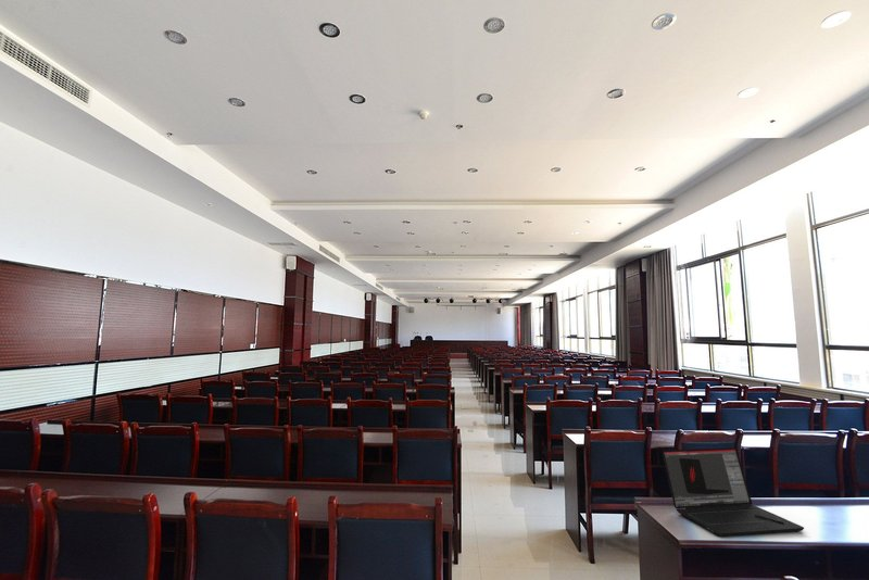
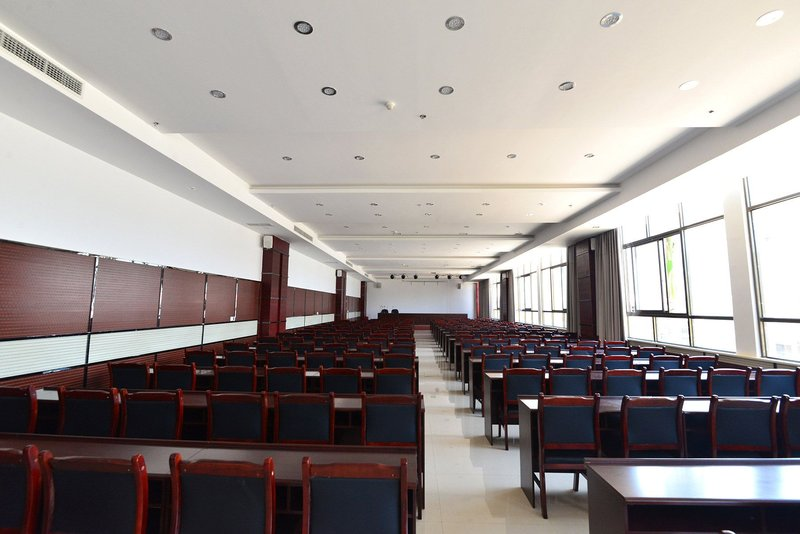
- laptop [662,446,805,538]
